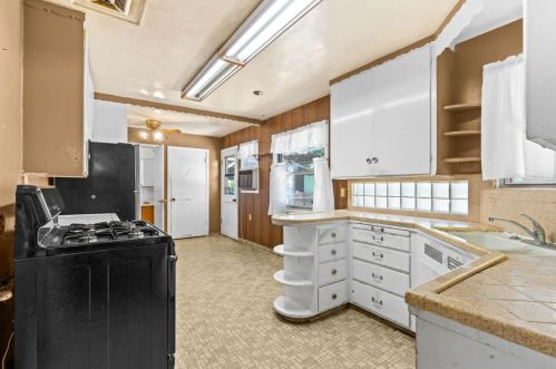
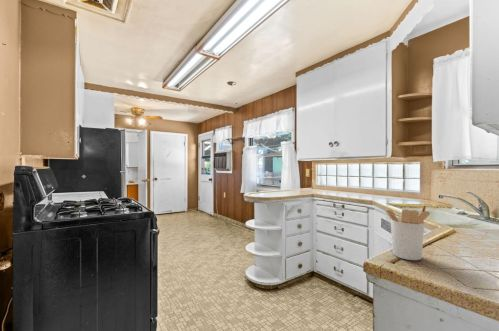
+ utensil holder [384,203,431,261]
